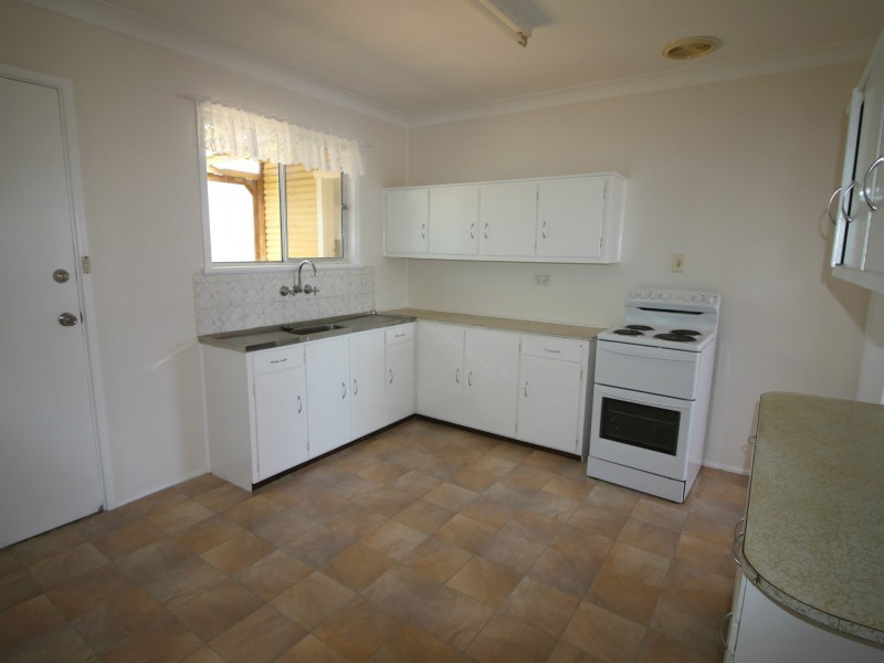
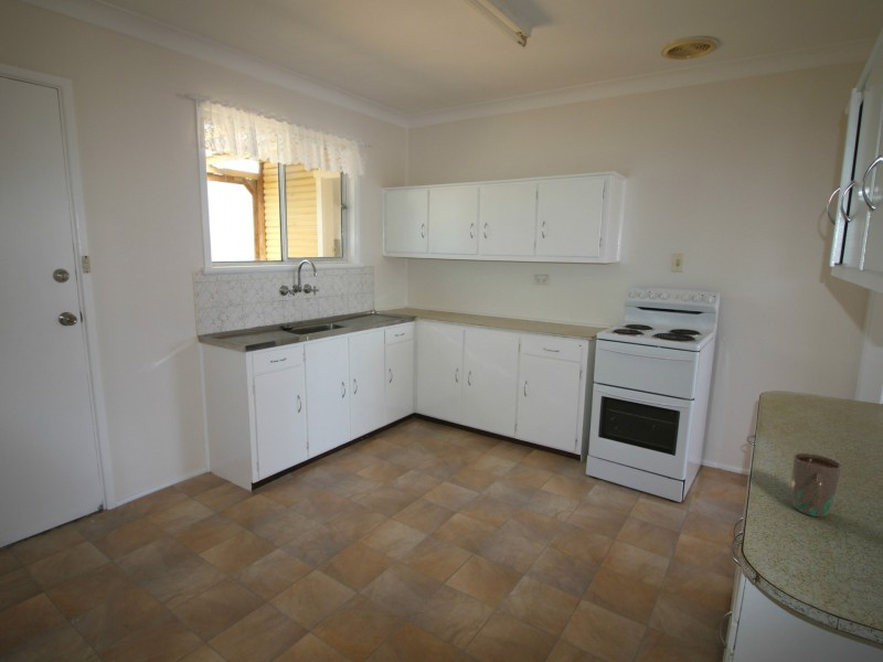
+ mug [790,452,843,517]
